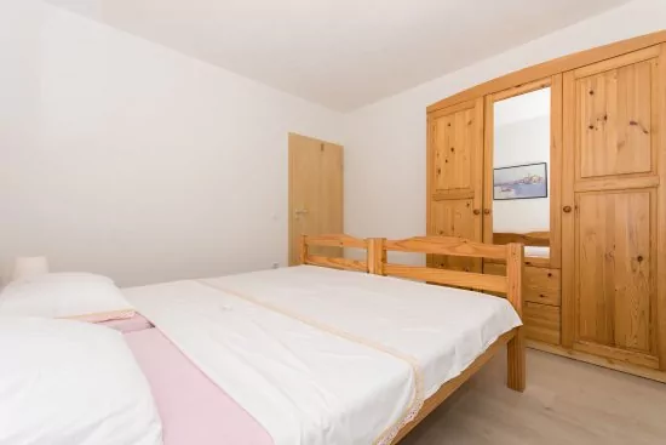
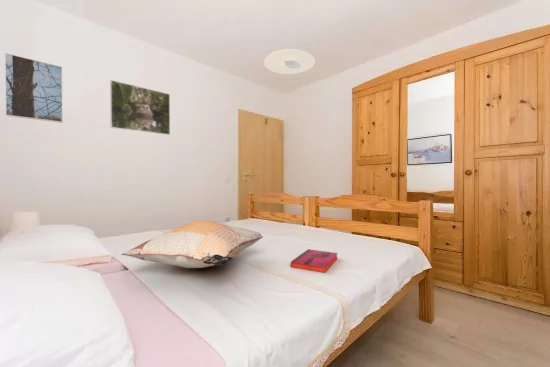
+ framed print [4,52,64,124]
+ hardback book [290,248,339,274]
+ ceiling light [263,48,316,75]
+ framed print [109,79,171,136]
+ decorative pillow [120,219,264,269]
